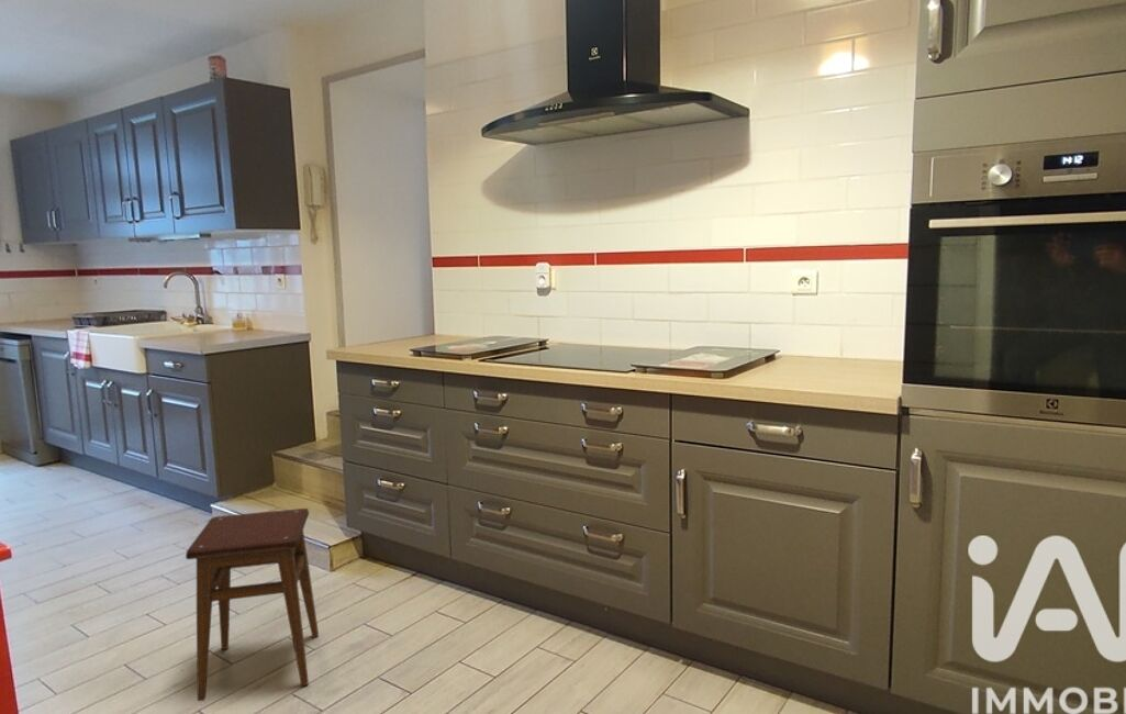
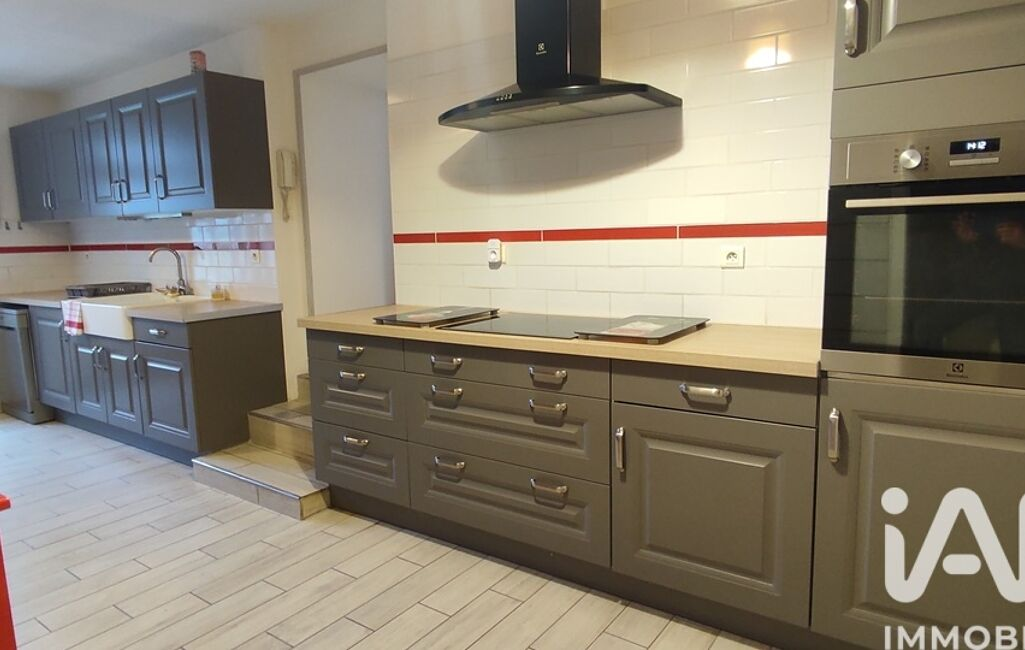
- stool [185,507,320,702]
